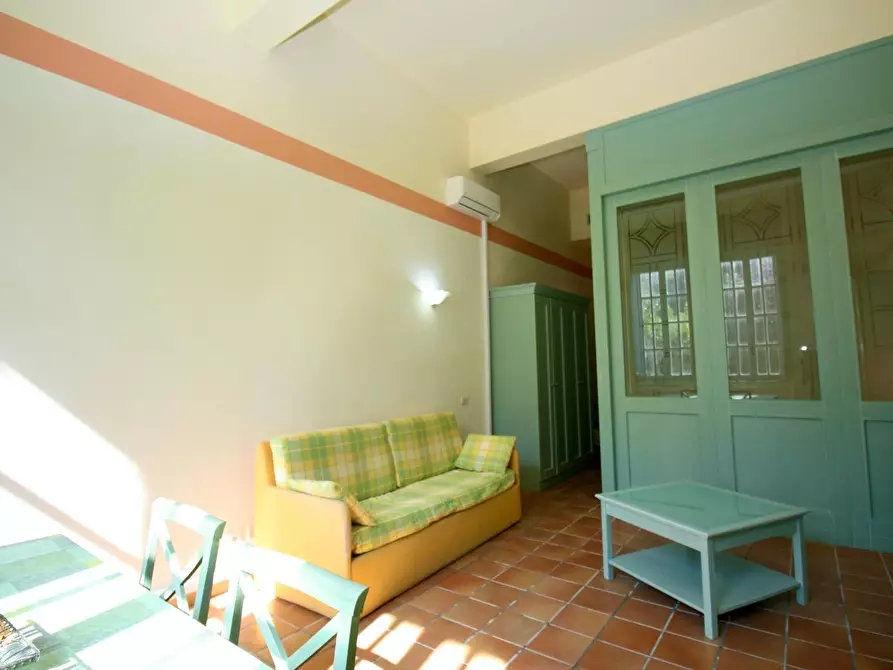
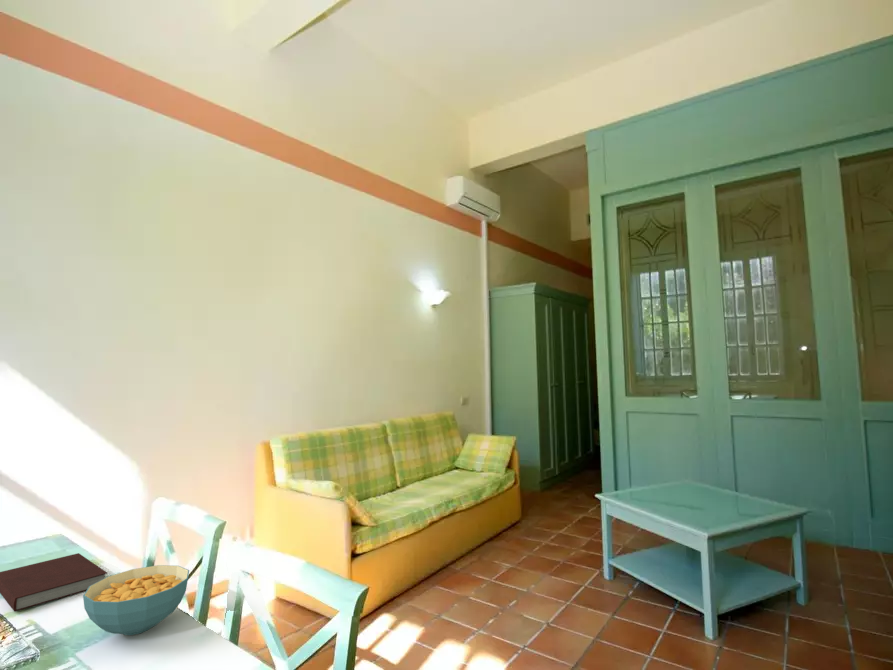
+ cereal bowl [82,564,190,636]
+ notebook [0,552,108,613]
